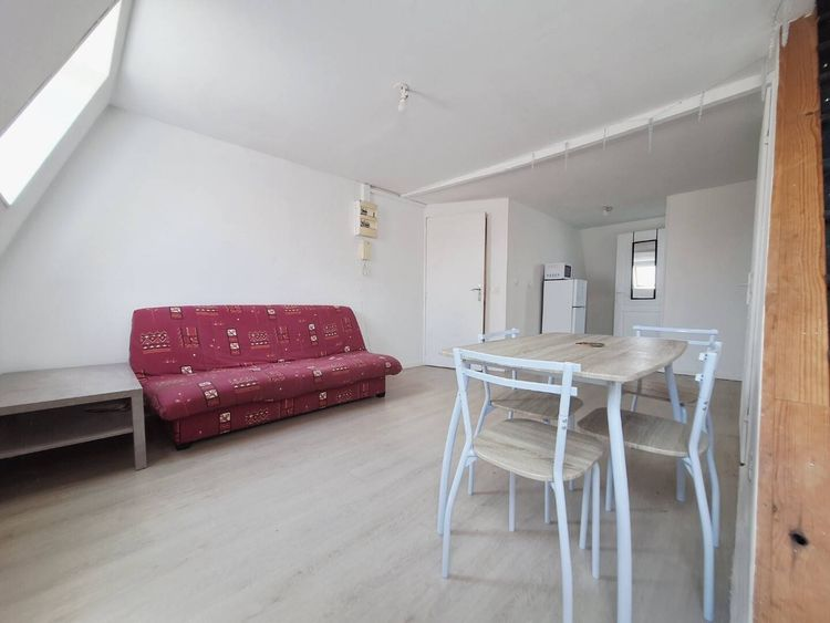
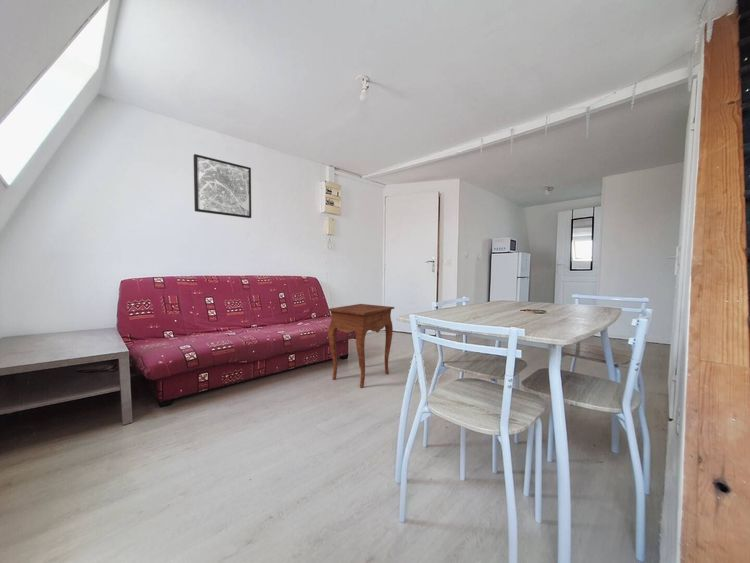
+ wall art [193,153,252,219]
+ side table [326,303,395,389]
